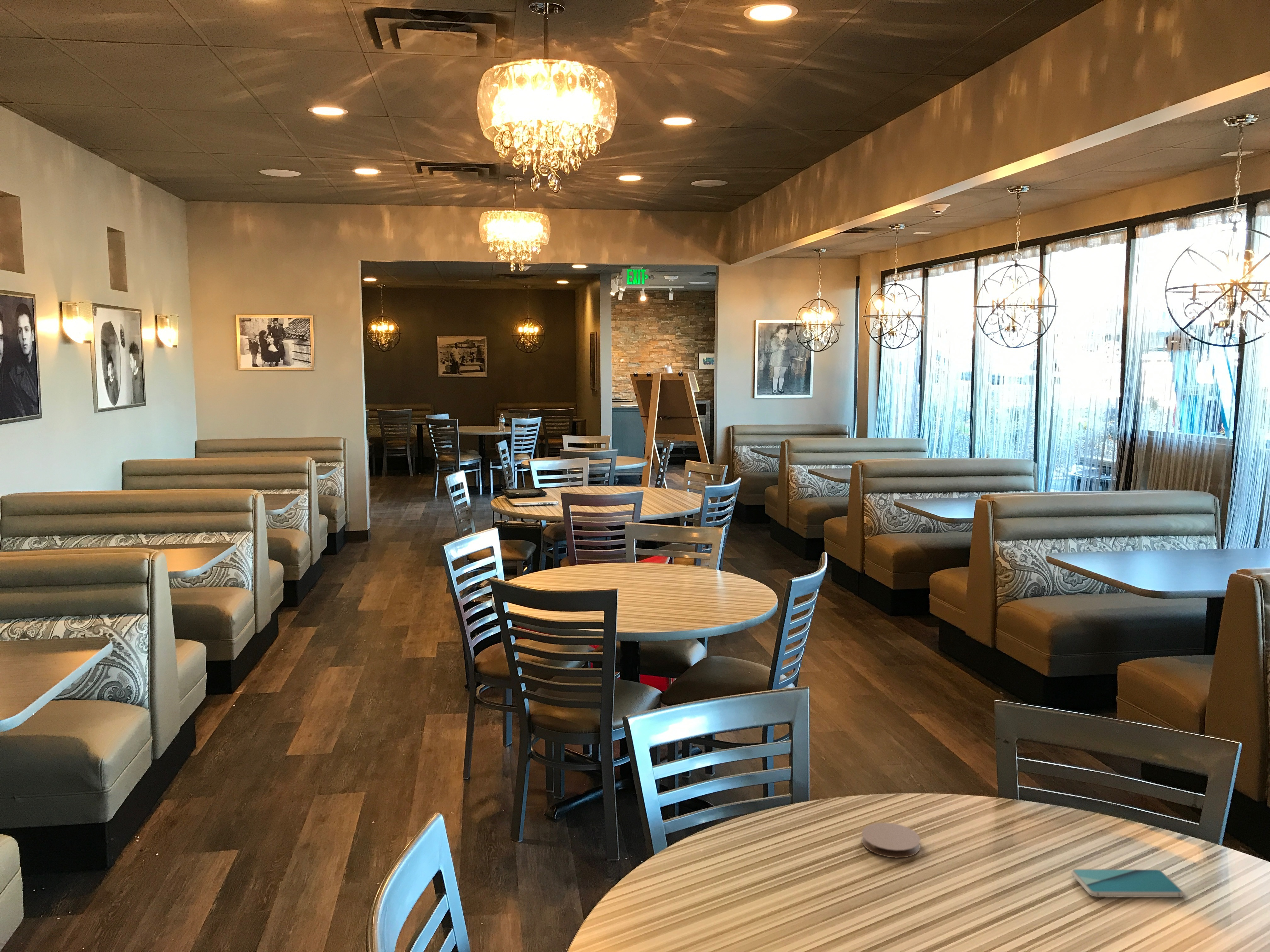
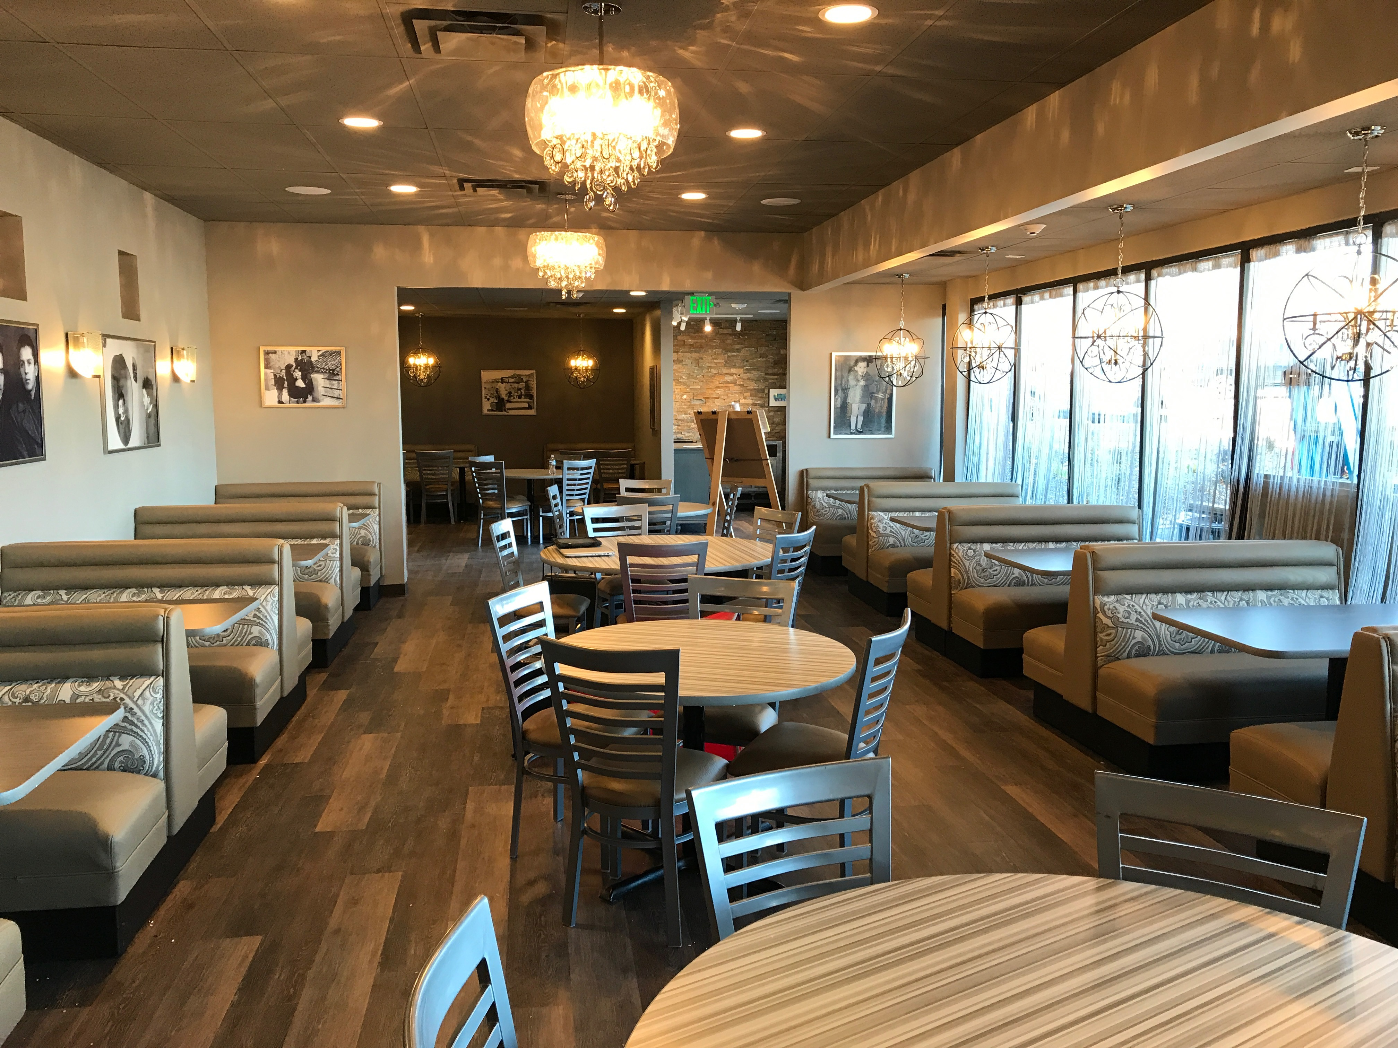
- smartphone [1071,869,1185,897]
- coaster [861,822,921,858]
